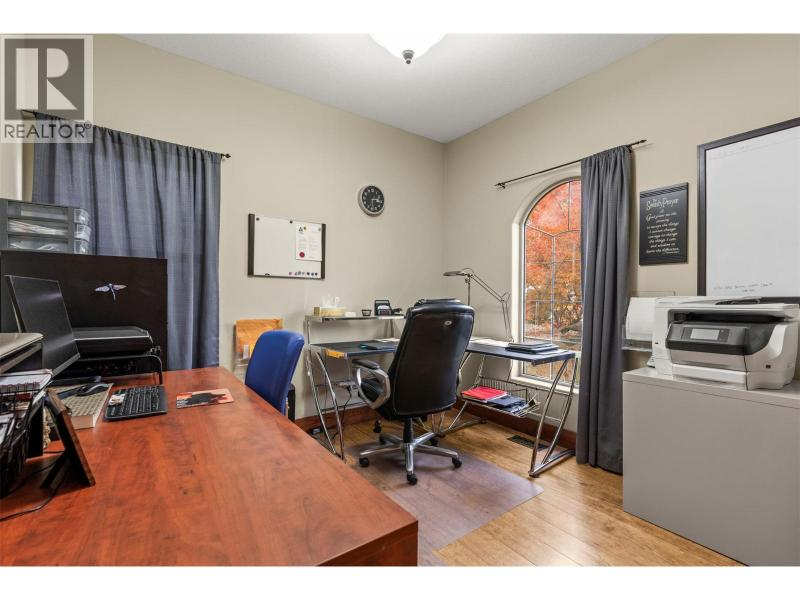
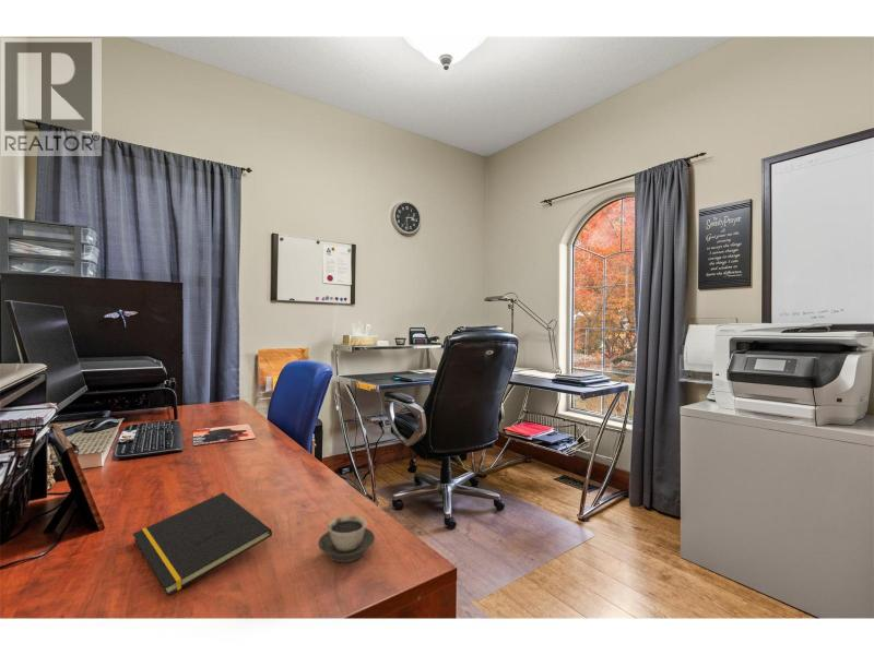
+ notepad [132,491,273,596]
+ cup [317,514,376,563]
